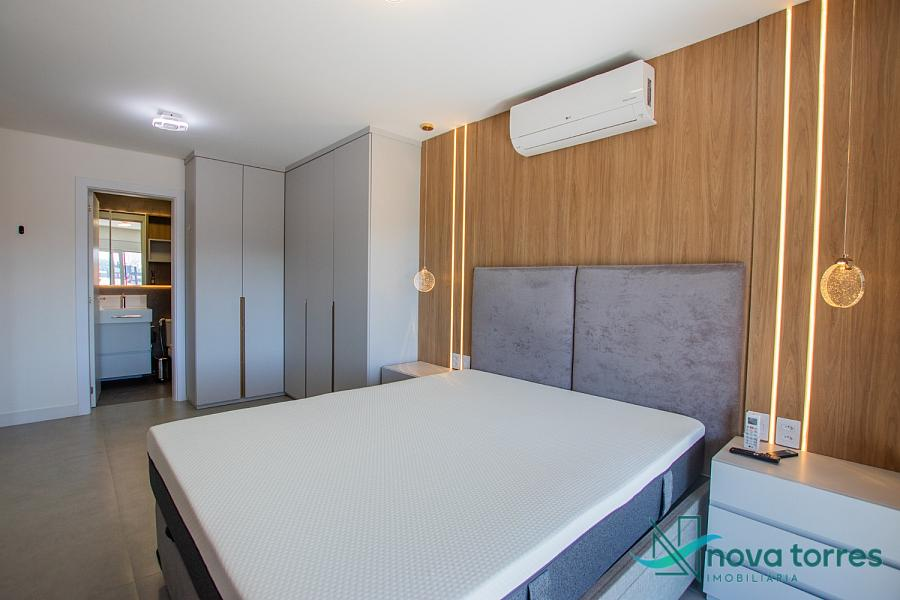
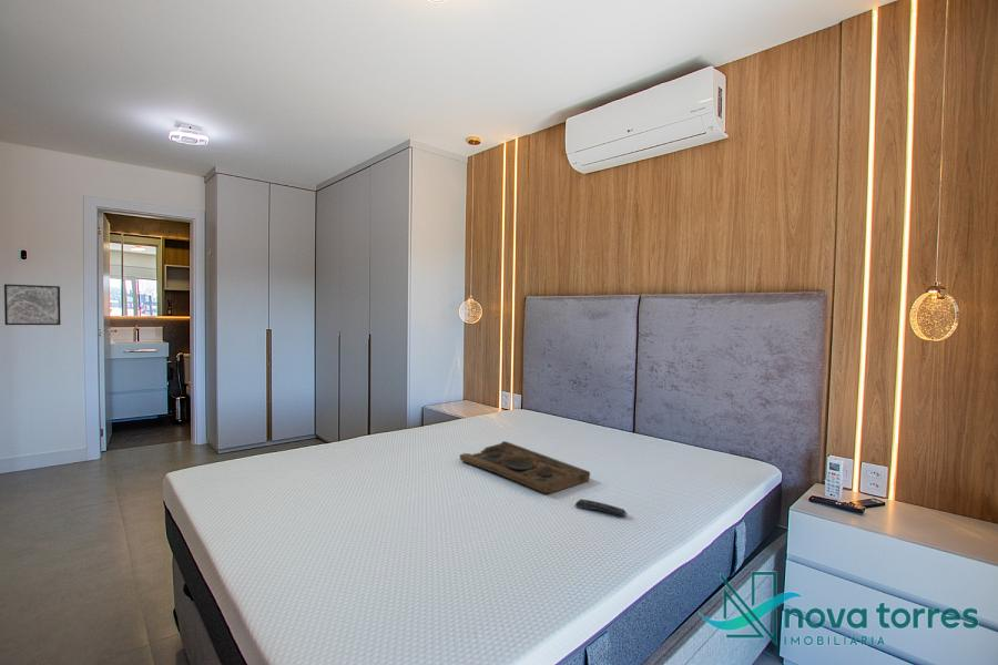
+ decorative tray [459,440,591,494]
+ remote control [574,498,629,518]
+ wall art [3,283,61,326]
